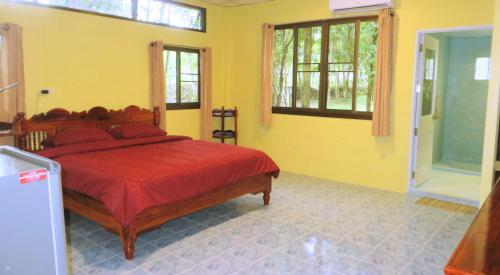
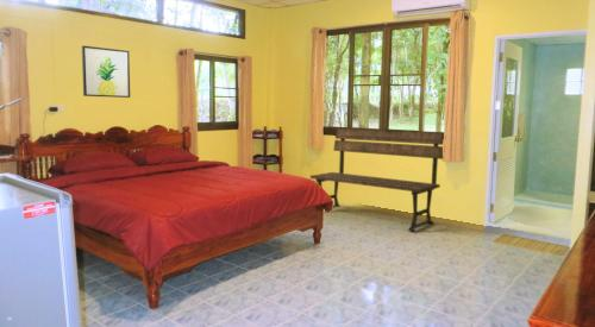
+ bench [309,127,445,232]
+ wall art [81,45,131,99]
